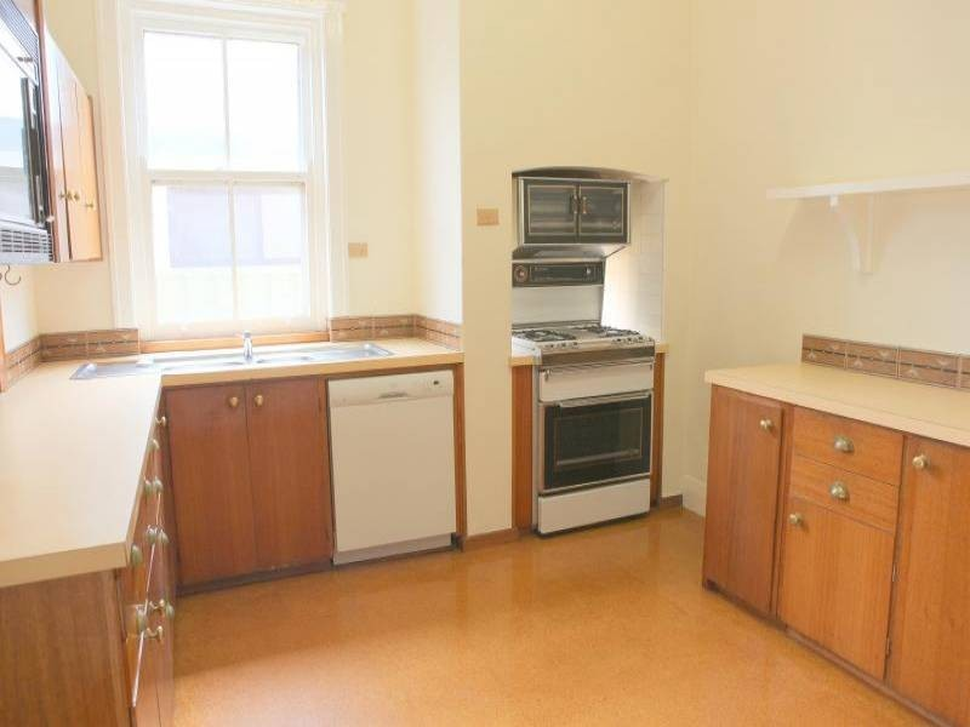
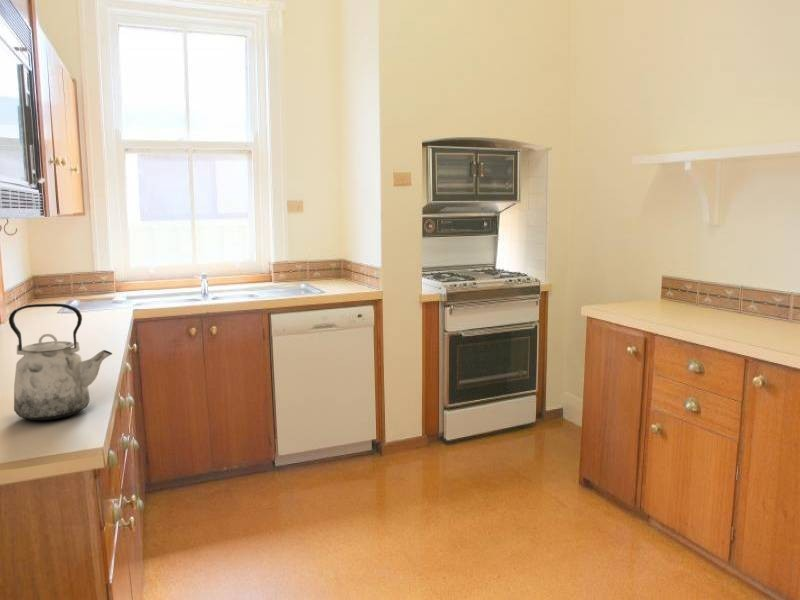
+ kettle [8,302,113,421]
